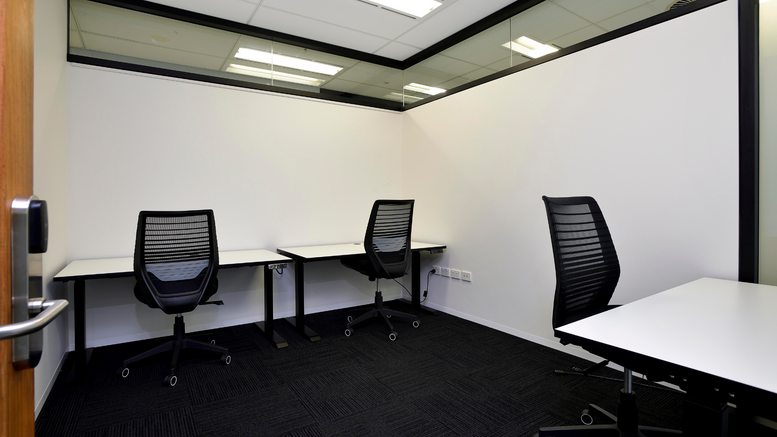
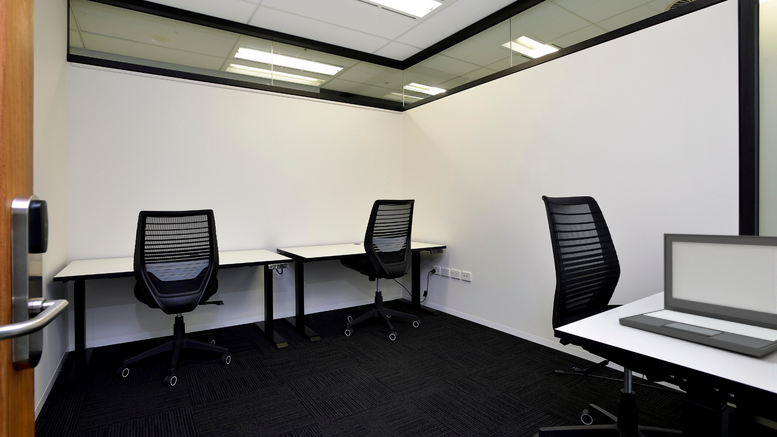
+ laptop [618,232,777,357]
